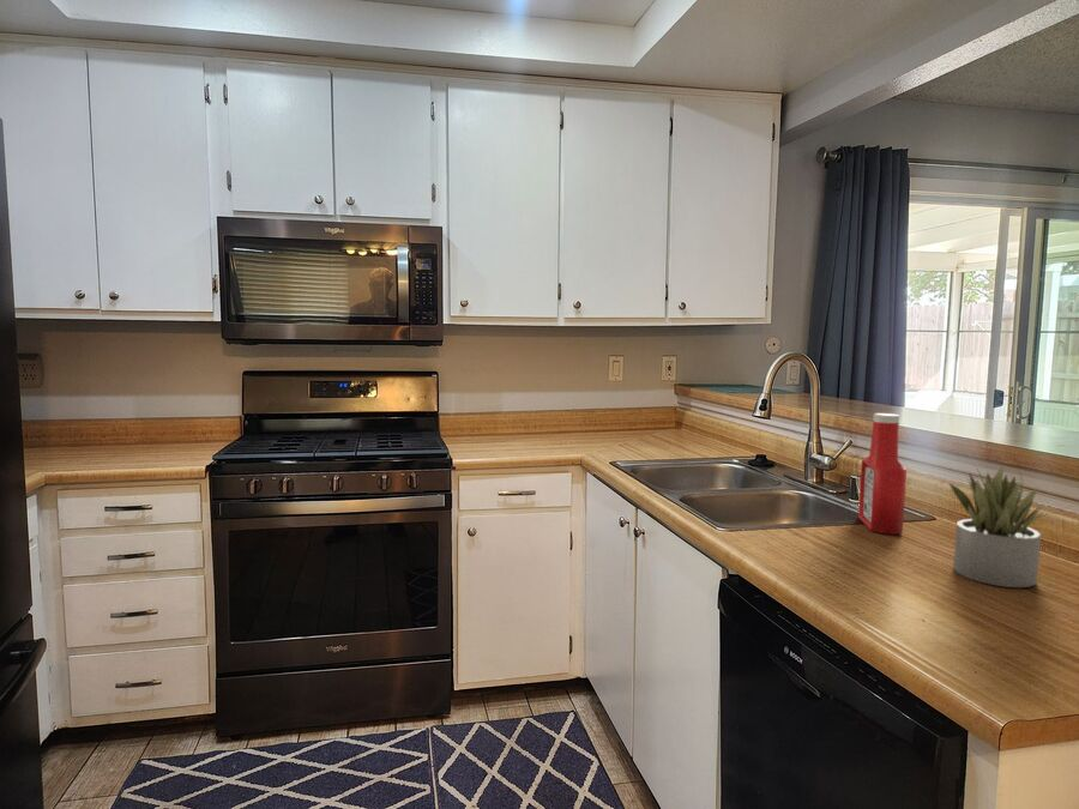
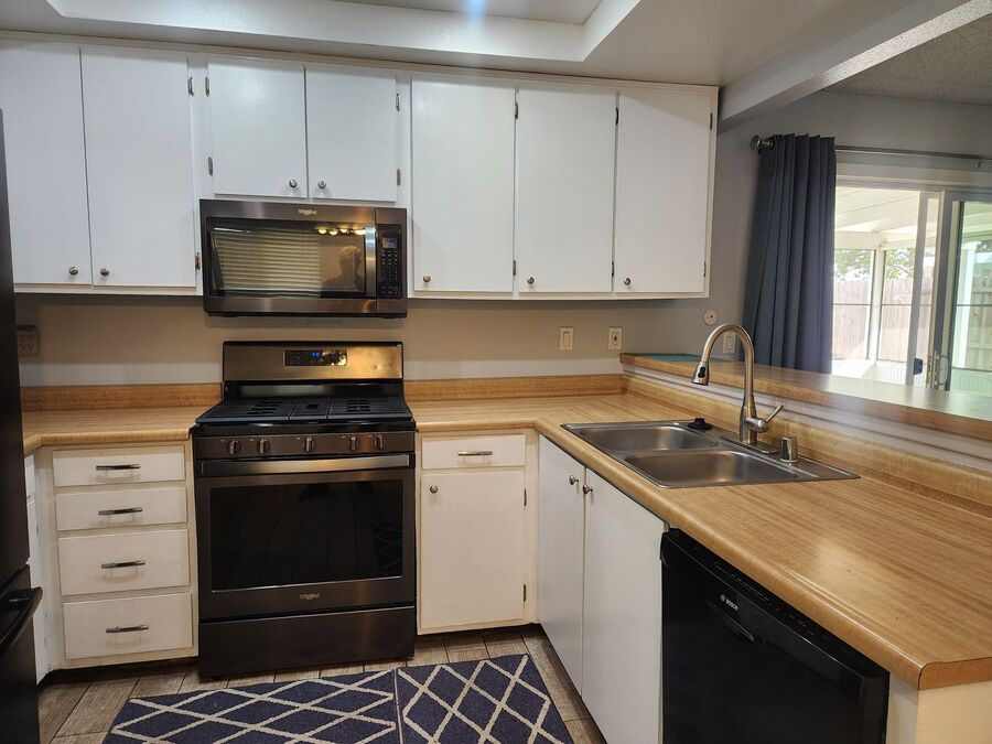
- succulent plant [947,464,1053,588]
- soap bottle [857,412,908,536]
